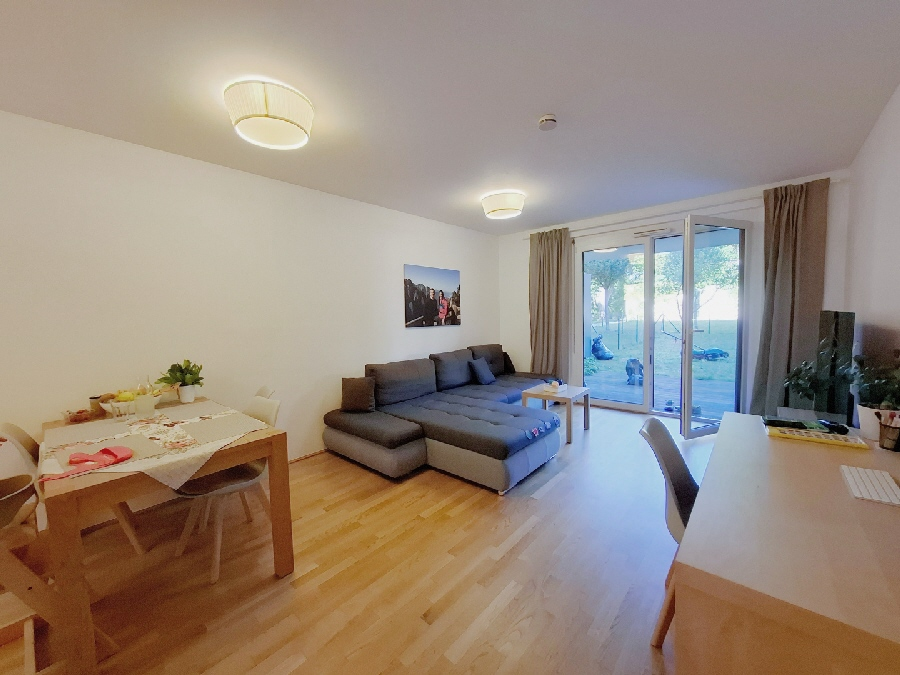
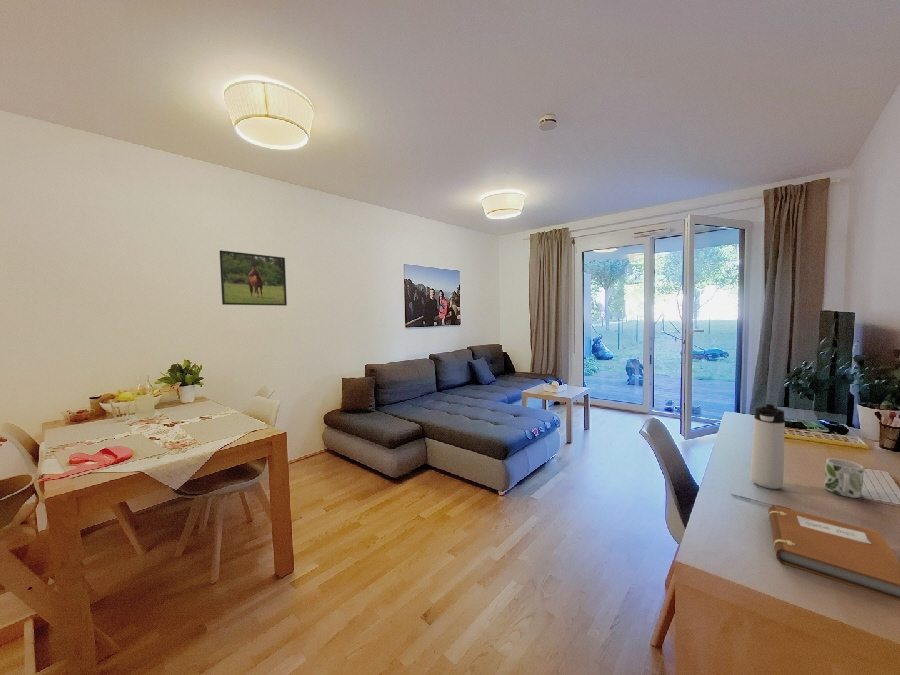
+ thermos bottle [750,403,786,490]
+ mug [824,458,865,499]
+ notebook [767,505,900,602]
+ pen [730,493,792,510]
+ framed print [219,249,288,307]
